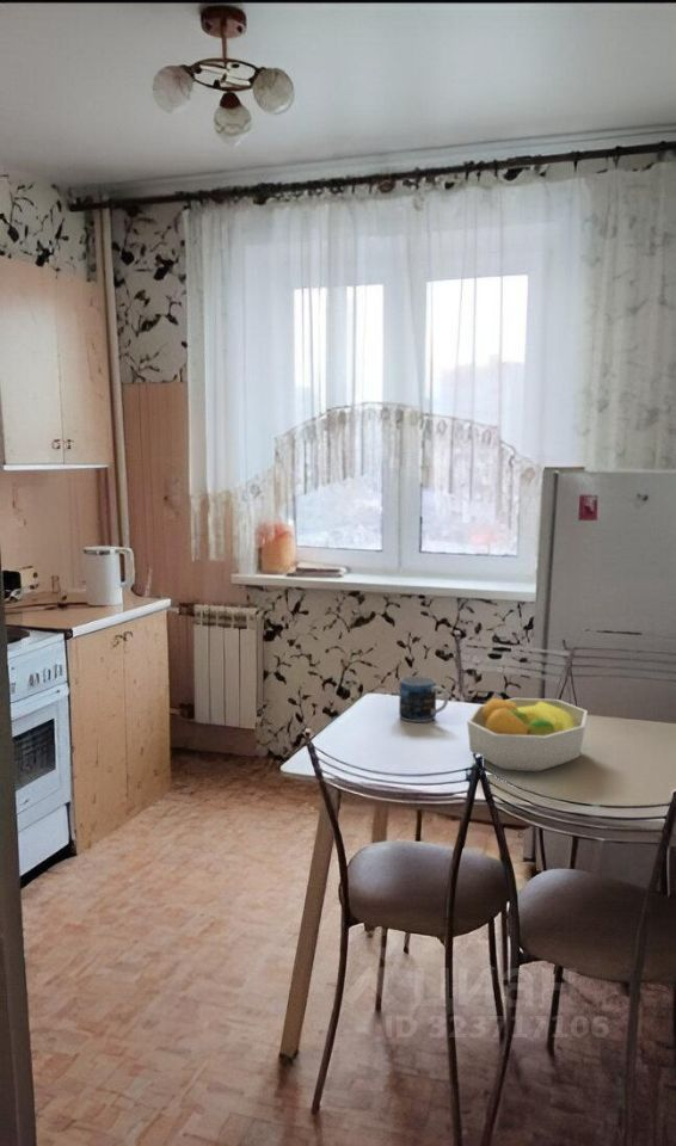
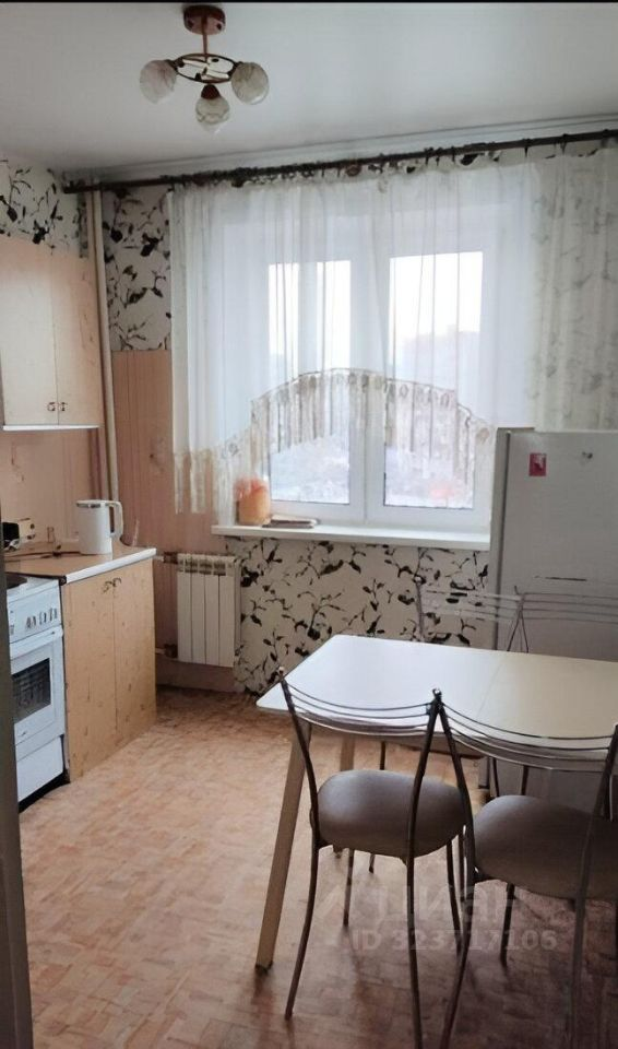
- fruit bowl [466,697,589,772]
- mug [398,674,449,723]
